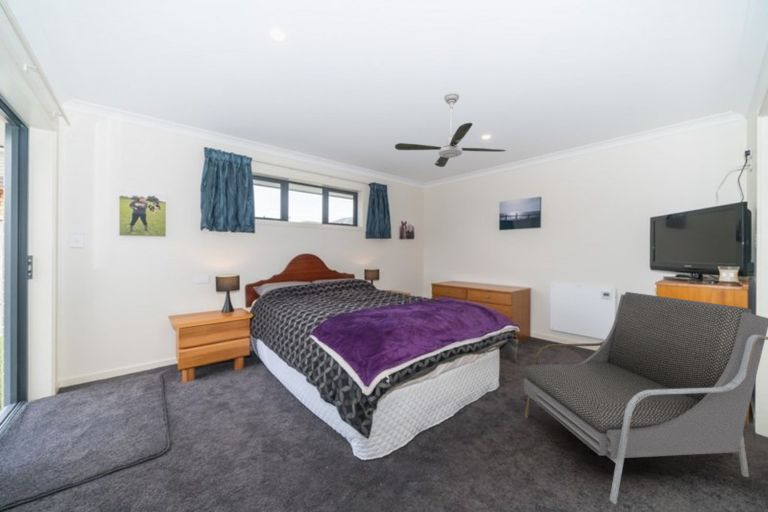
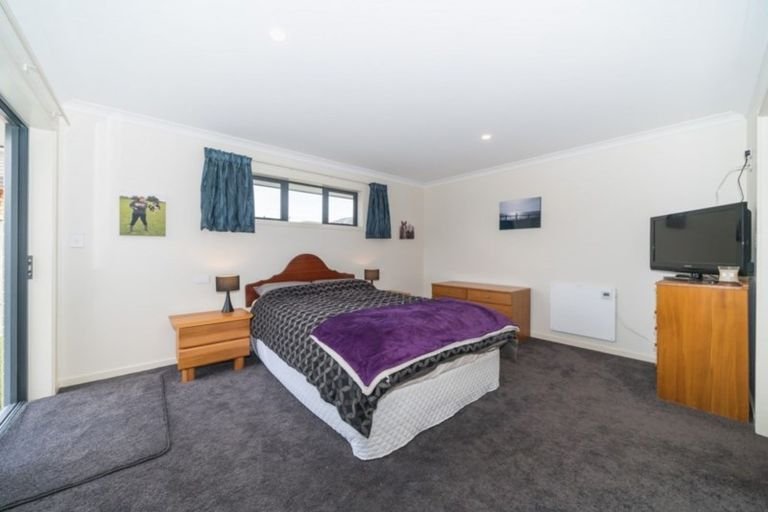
- ceiling fan [394,92,507,168]
- armchair [523,291,768,505]
